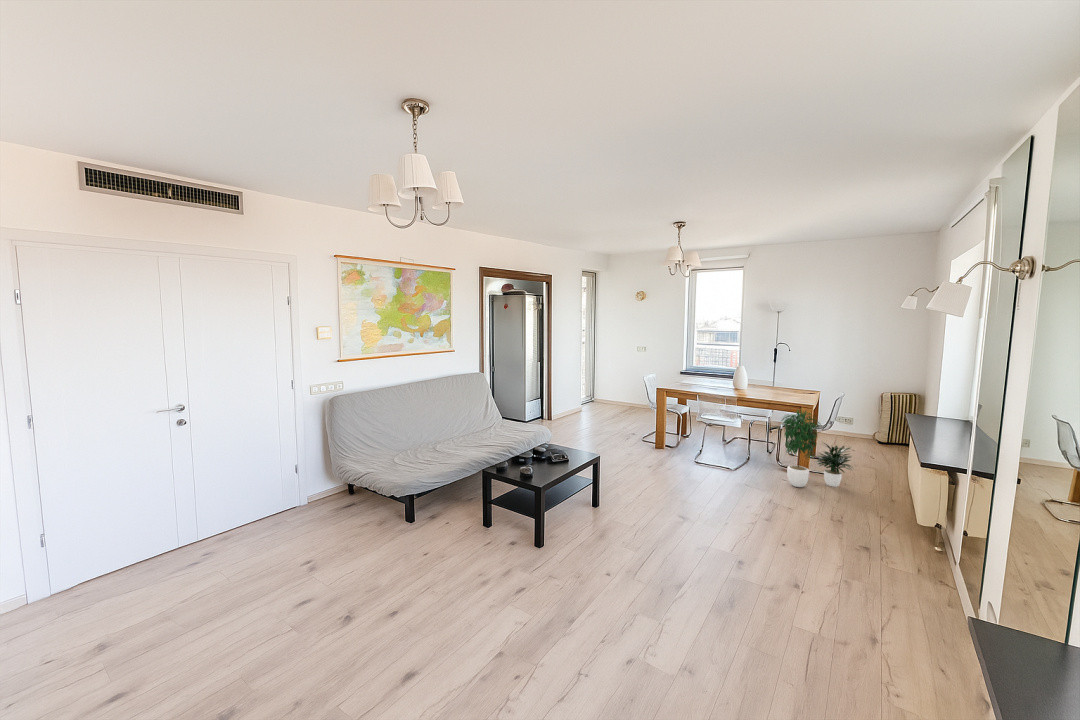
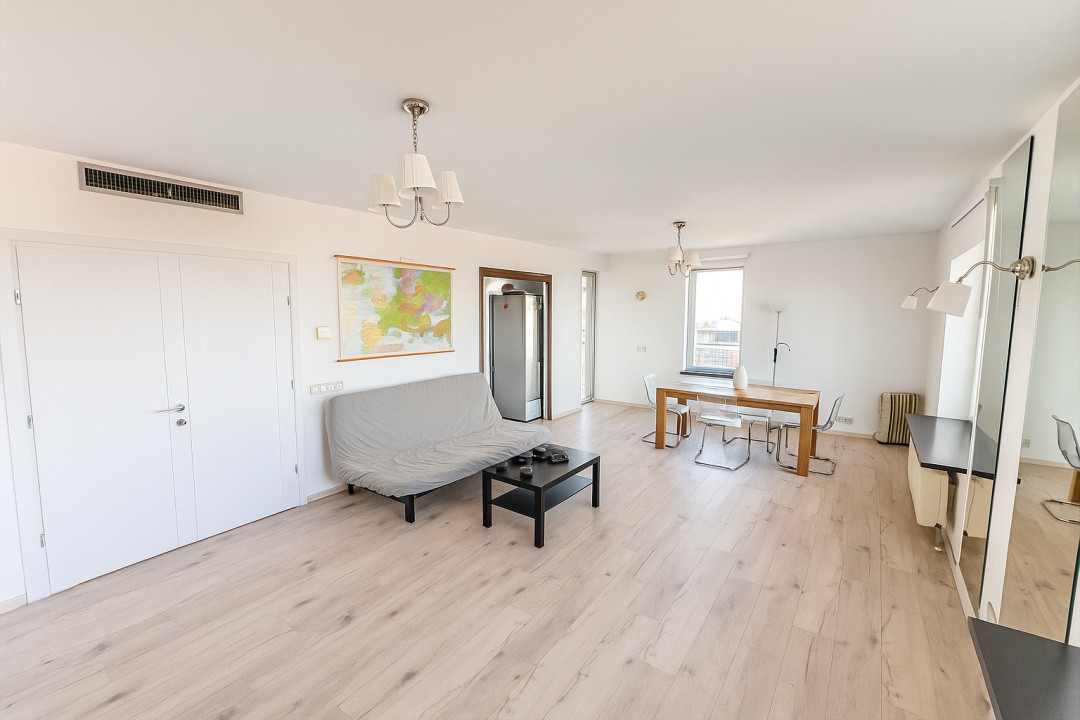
- potted plant [780,407,855,488]
